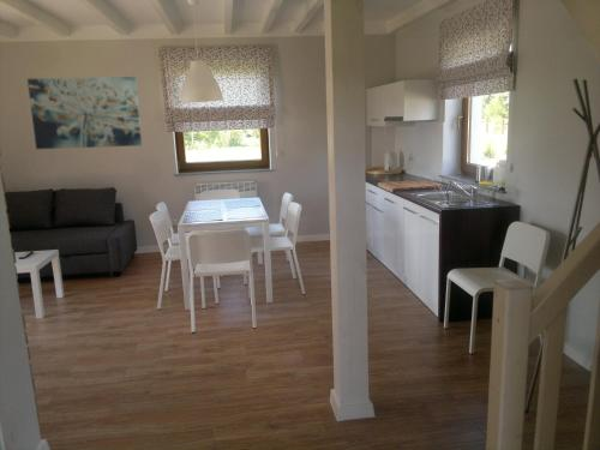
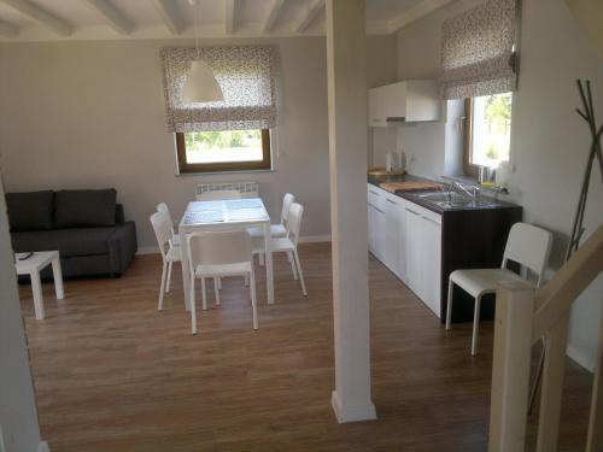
- wall art [26,76,143,150]
